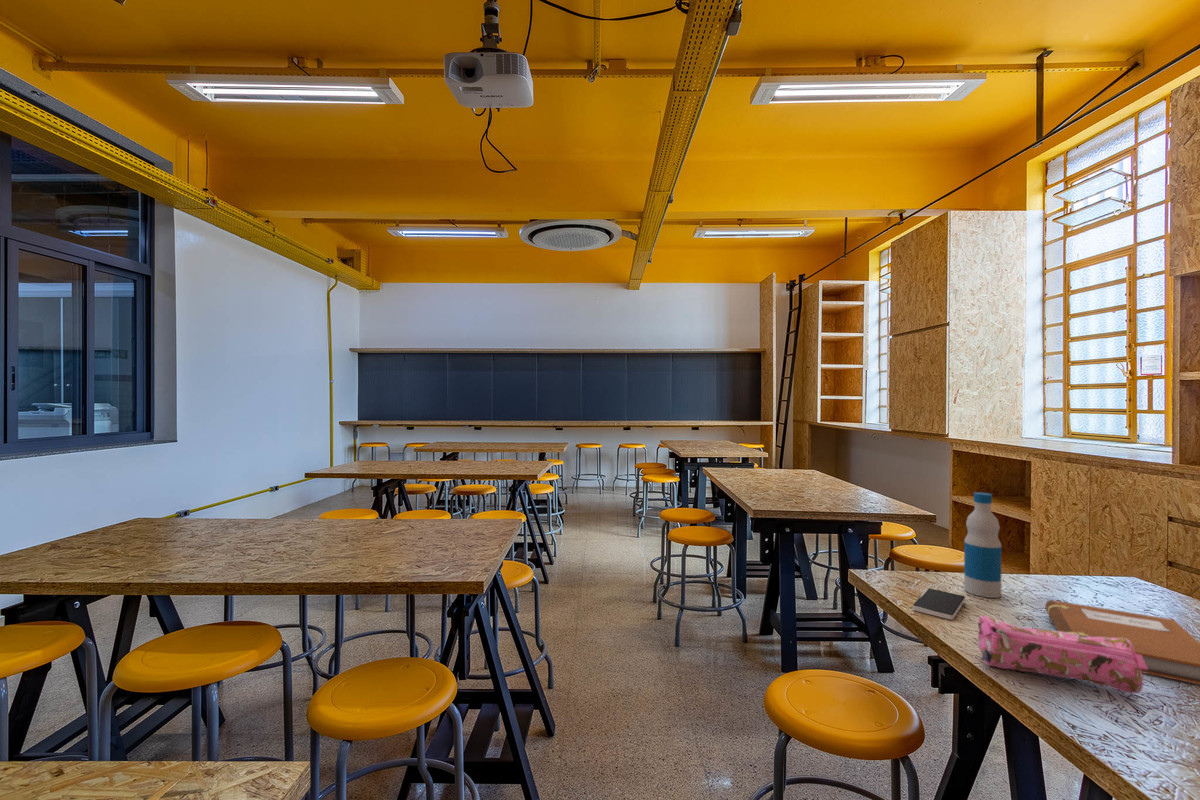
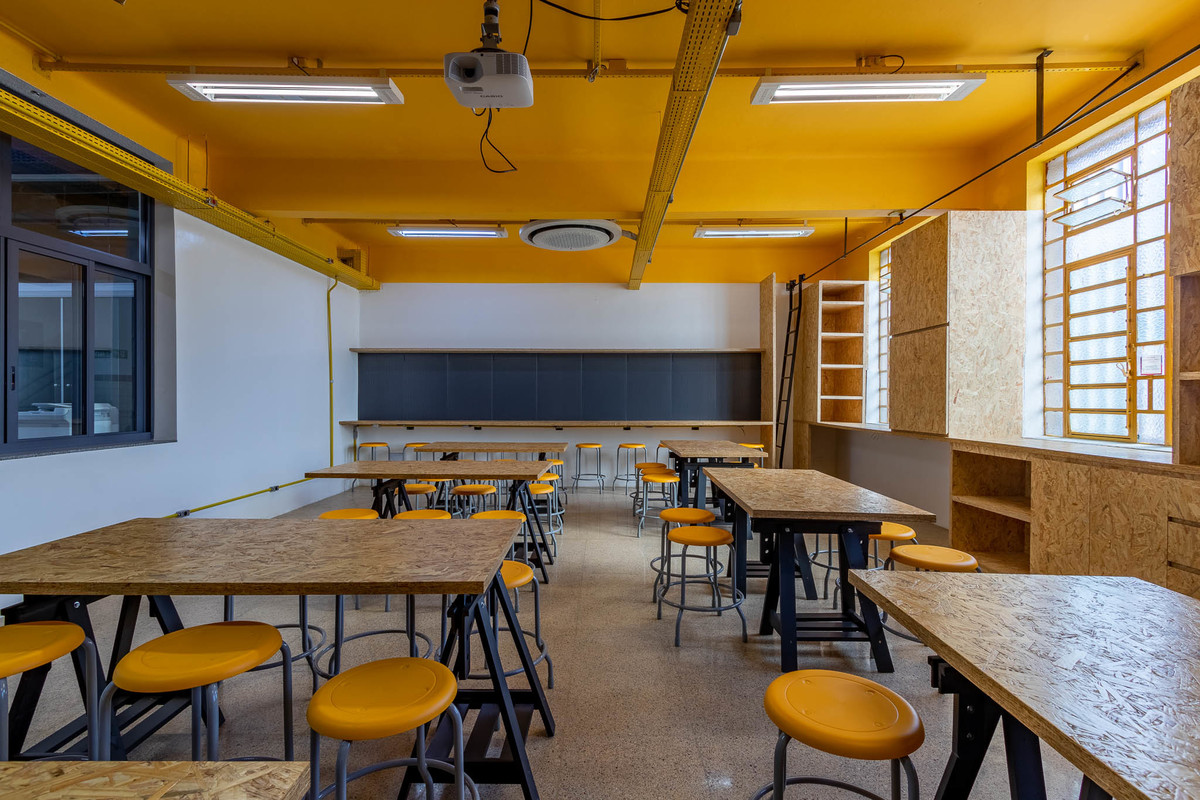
- pencil case [977,614,1148,695]
- bottle [963,491,1002,599]
- smartphone [912,587,966,621]
- notebook [1045,599,1200,686]
